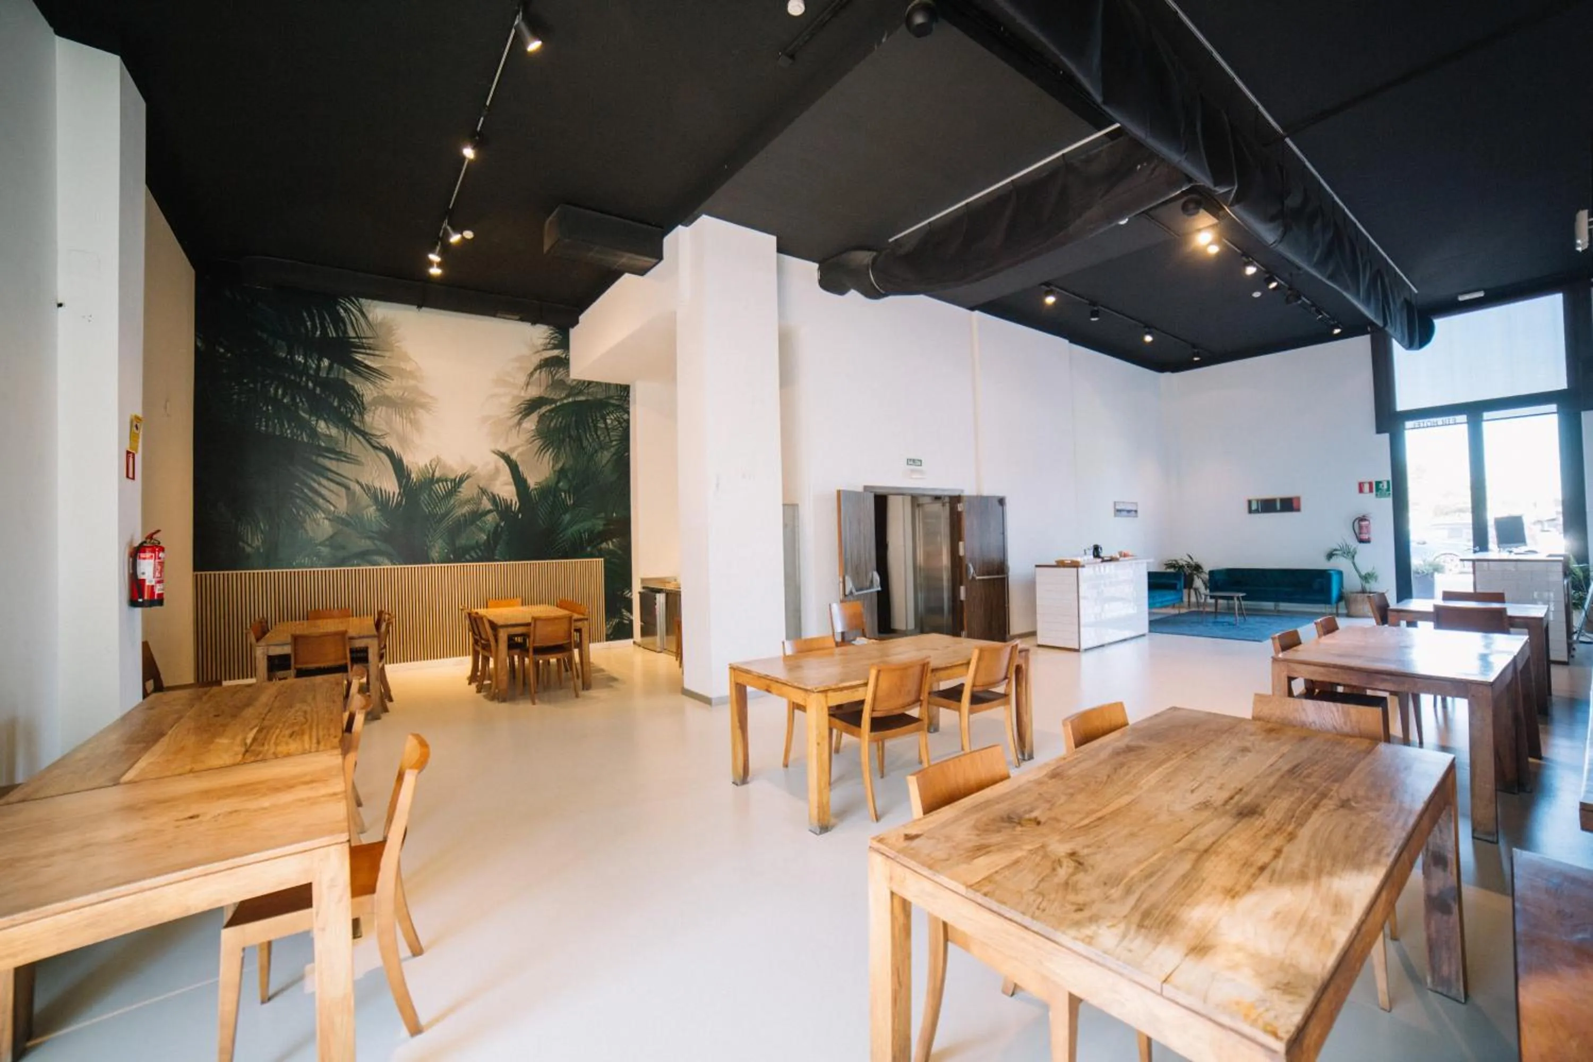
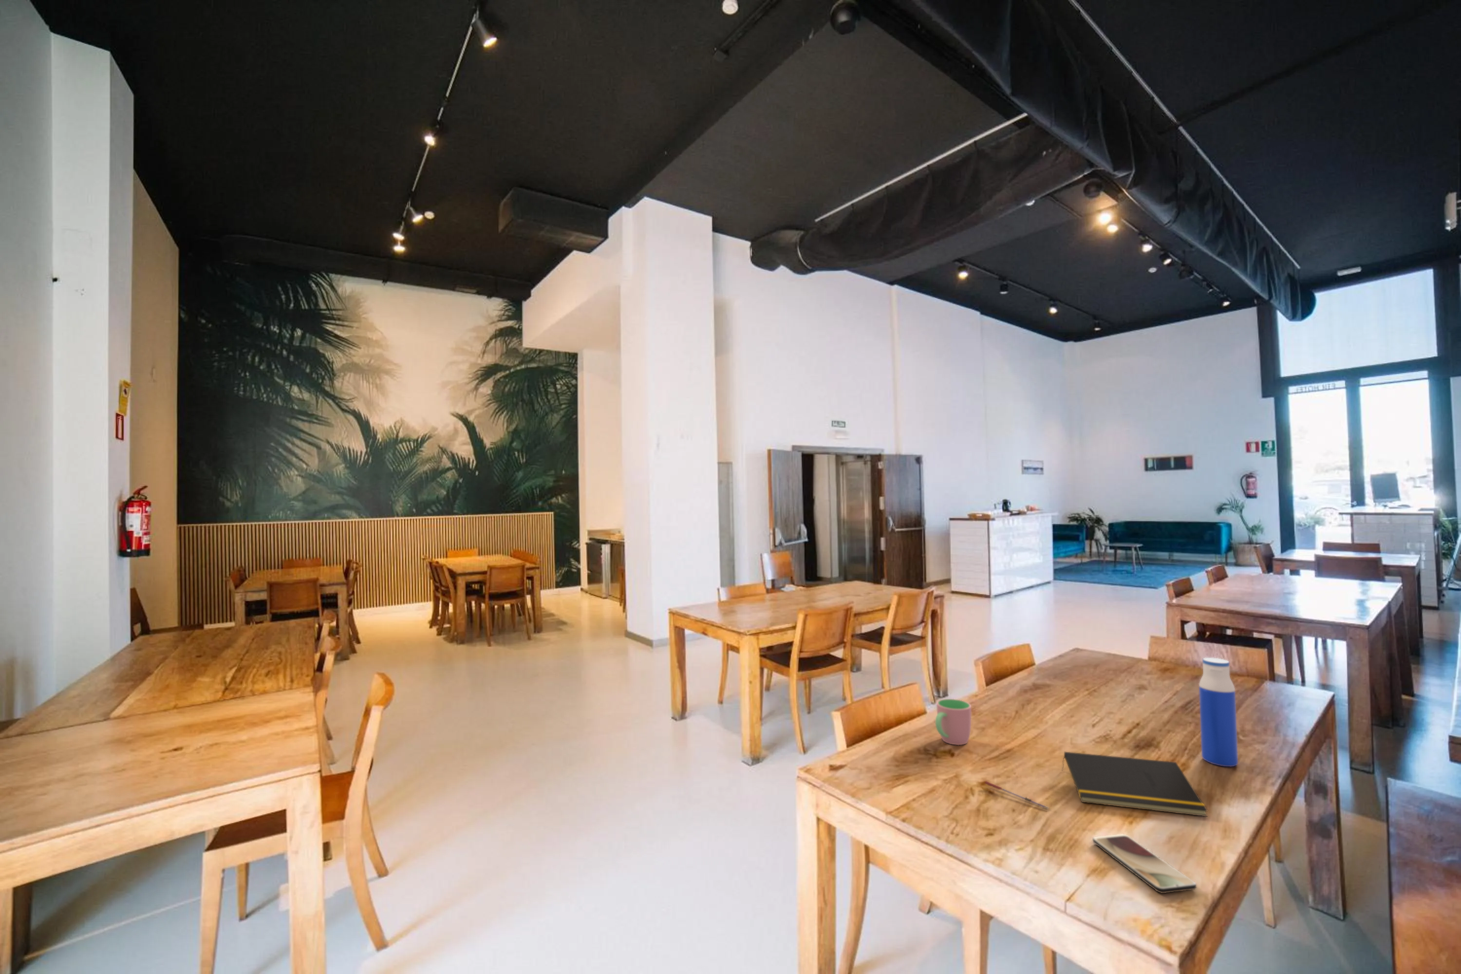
+ pen [984,781,1049,810]
+ water bottle [1199,657,1238,767]
+ smartphone [1091,834,1197,894]
+ notepad [1061,751,1208,817]
+ cup [935,698,972,746]
